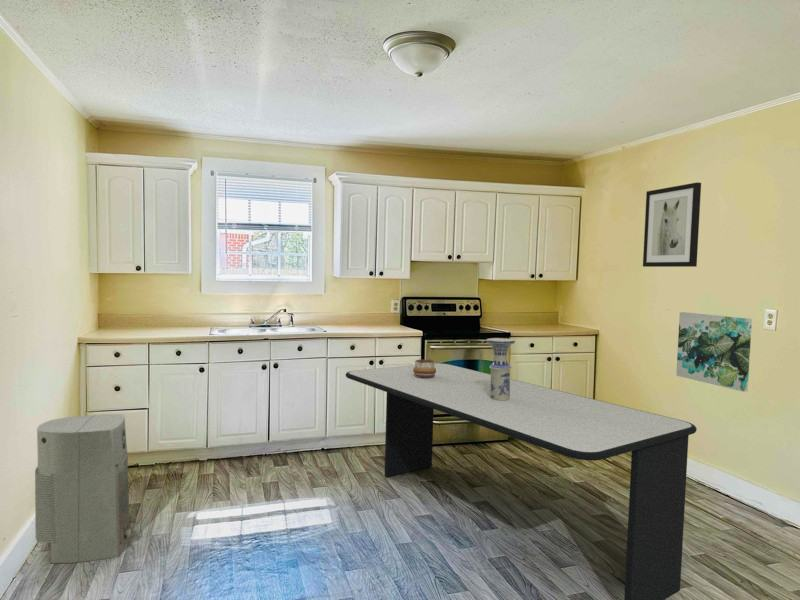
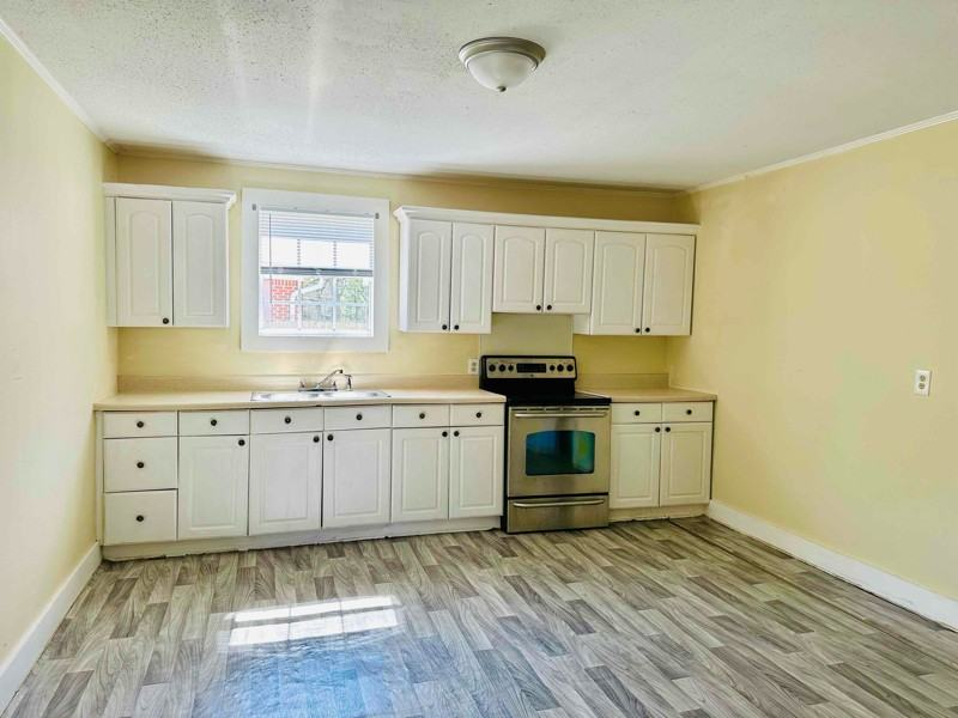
- wall art [675,311,753,393]
- decorative bowl [413,359,436,378]
- air purifier [34,413,137,564]
- dining table [345,362,698,600]
- vase [485,337,516,400]
- wall art [642,181,702,268]
